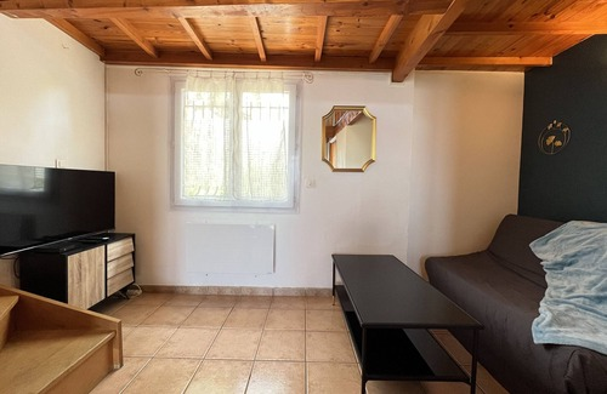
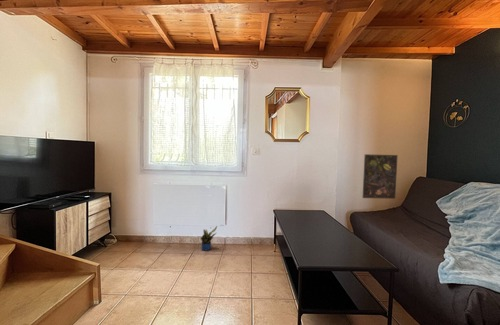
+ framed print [362,153,399,200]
+ potted plant [200,225,218,251]
